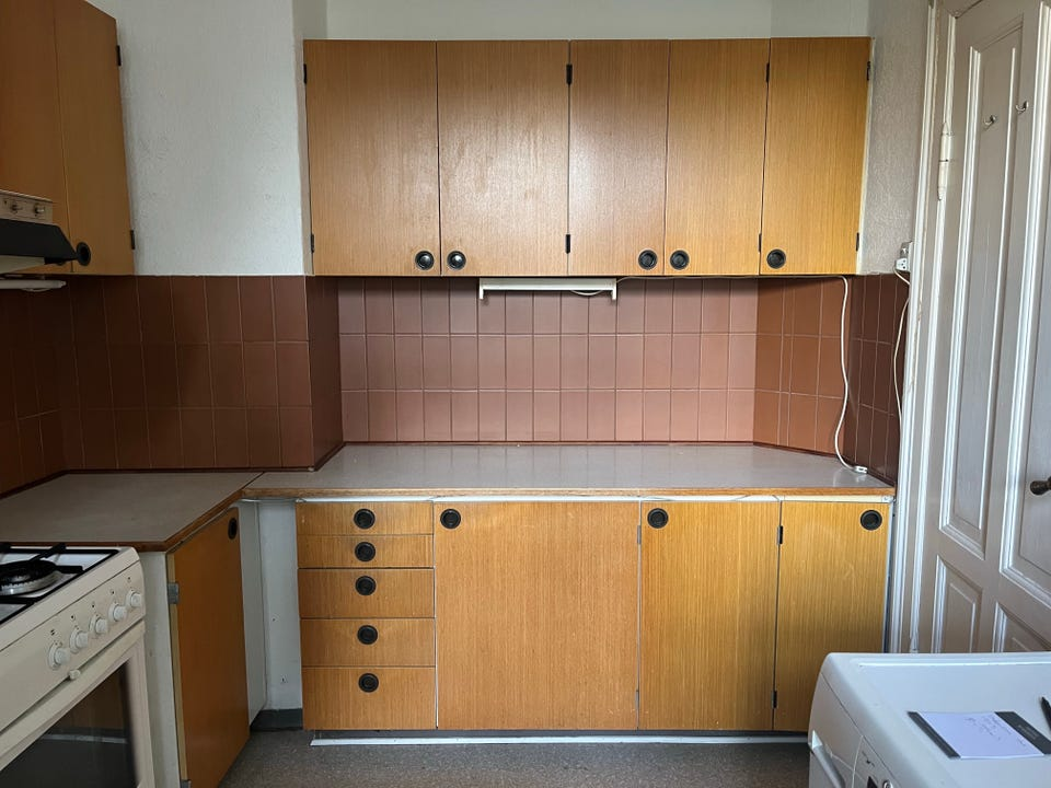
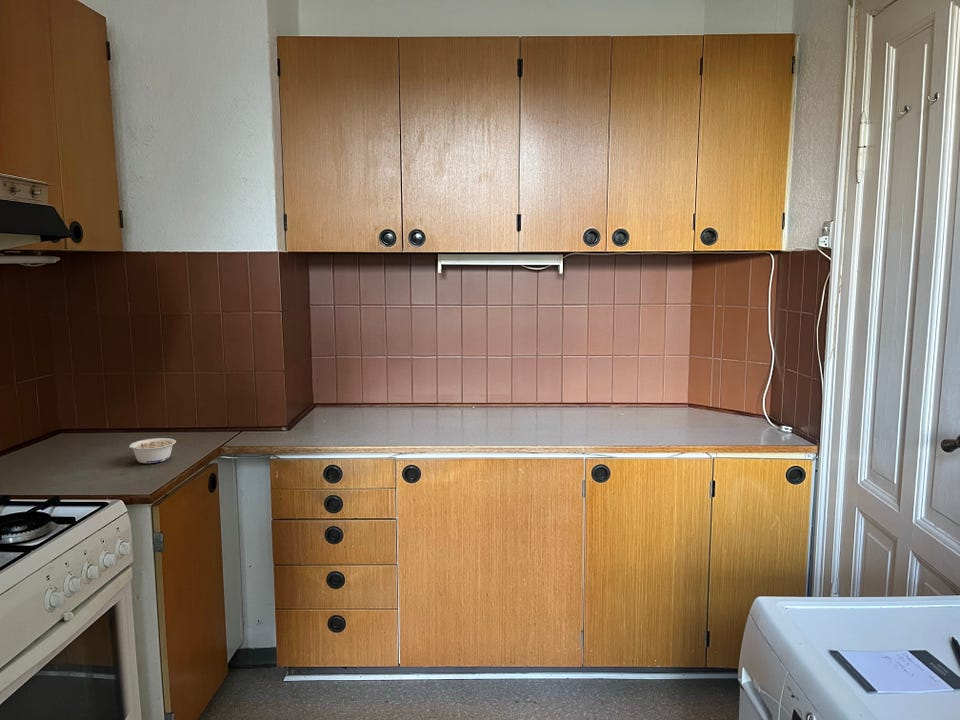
+ legume [127,437,177,464]
